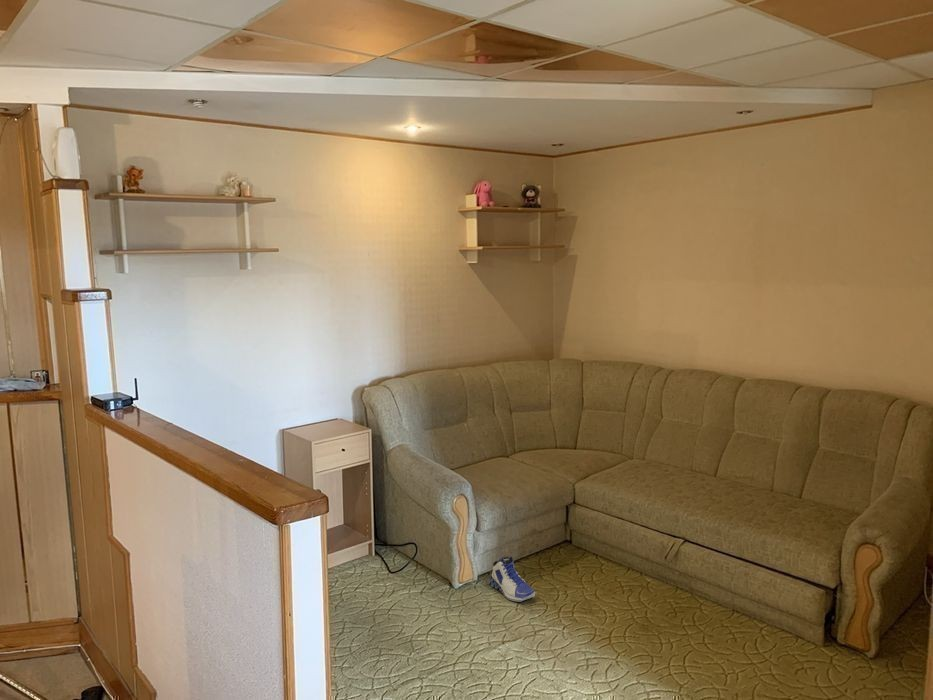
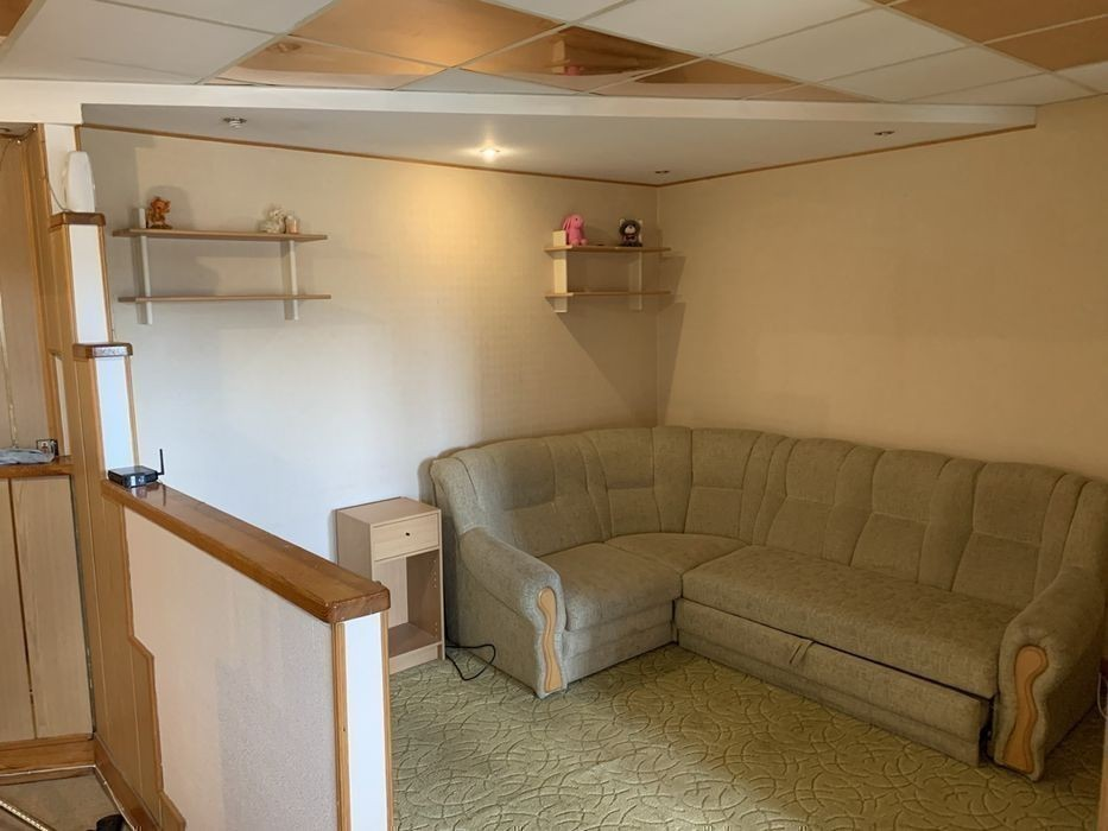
- sneaker [488,556,536,603]
